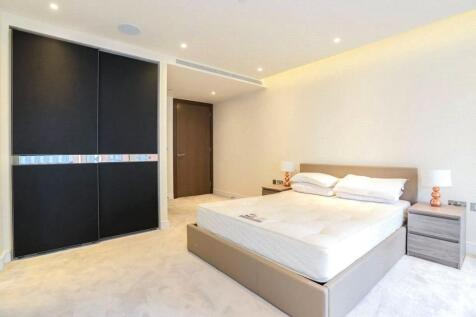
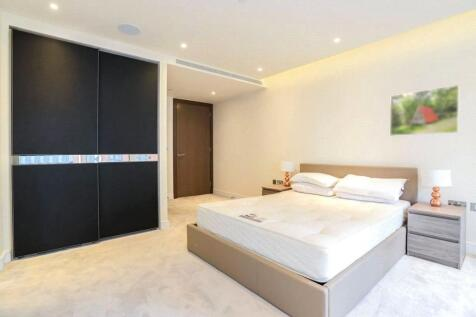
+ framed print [389,84,460,137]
